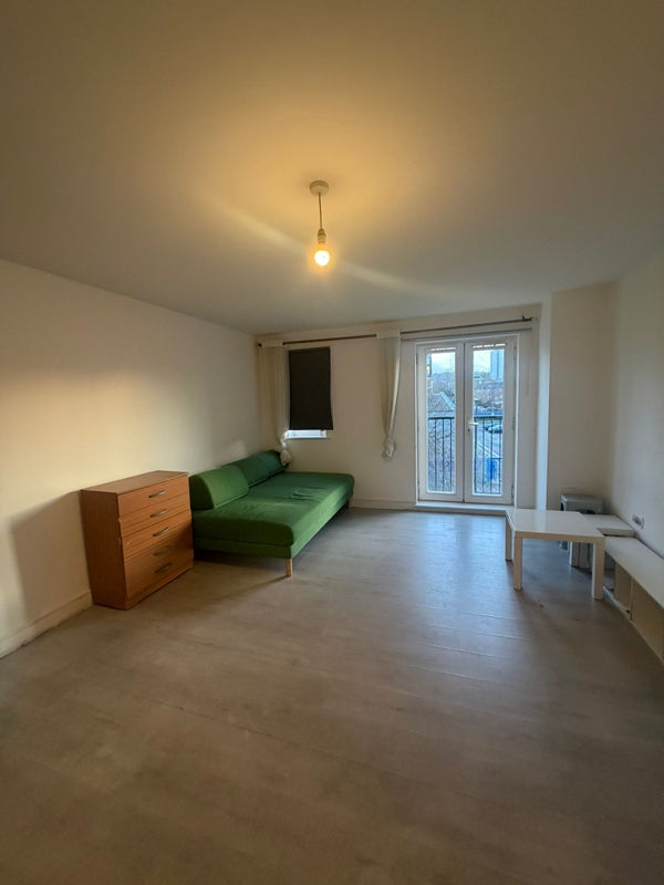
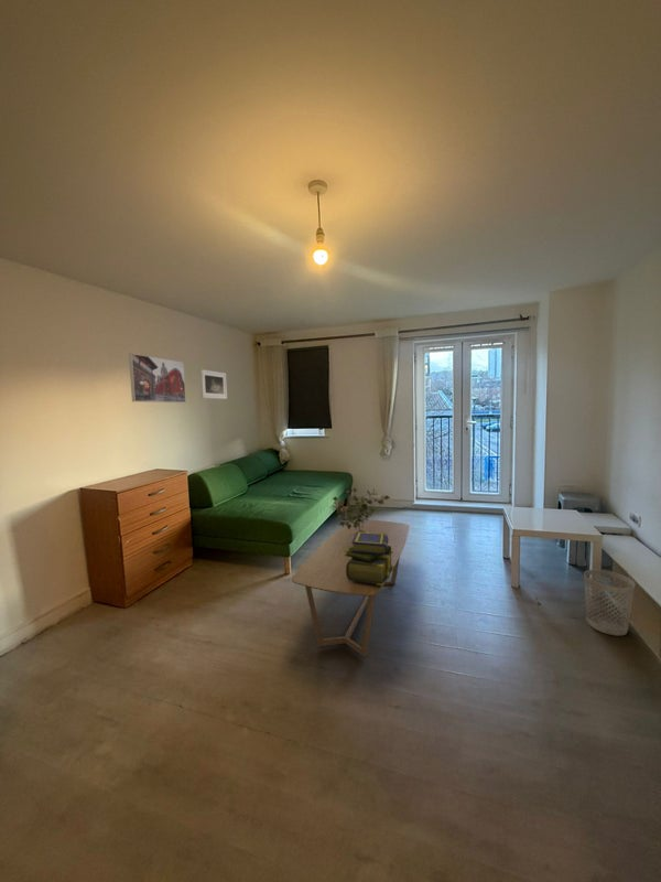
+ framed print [128,353,187,404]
+ coffee table [291,518,411,658]
+ stack of books [345,533,393,585]
+ wastebasket [583,569,636,637]
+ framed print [198,368,228,400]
+ potted plant [330,486,391,536]
